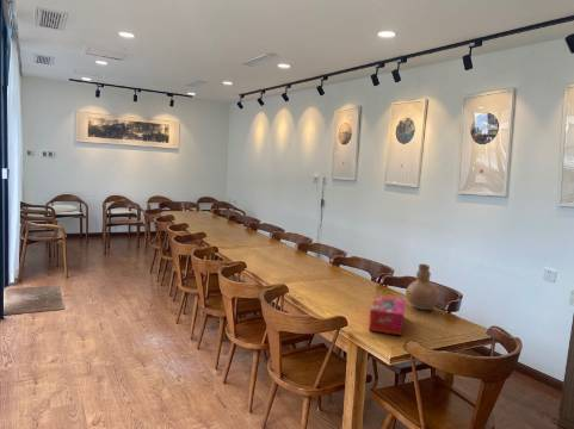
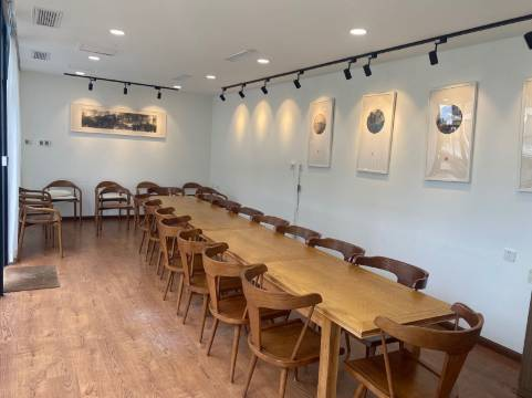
- tissue box [368,294,406,336]
- vase [405,263,442,311]
